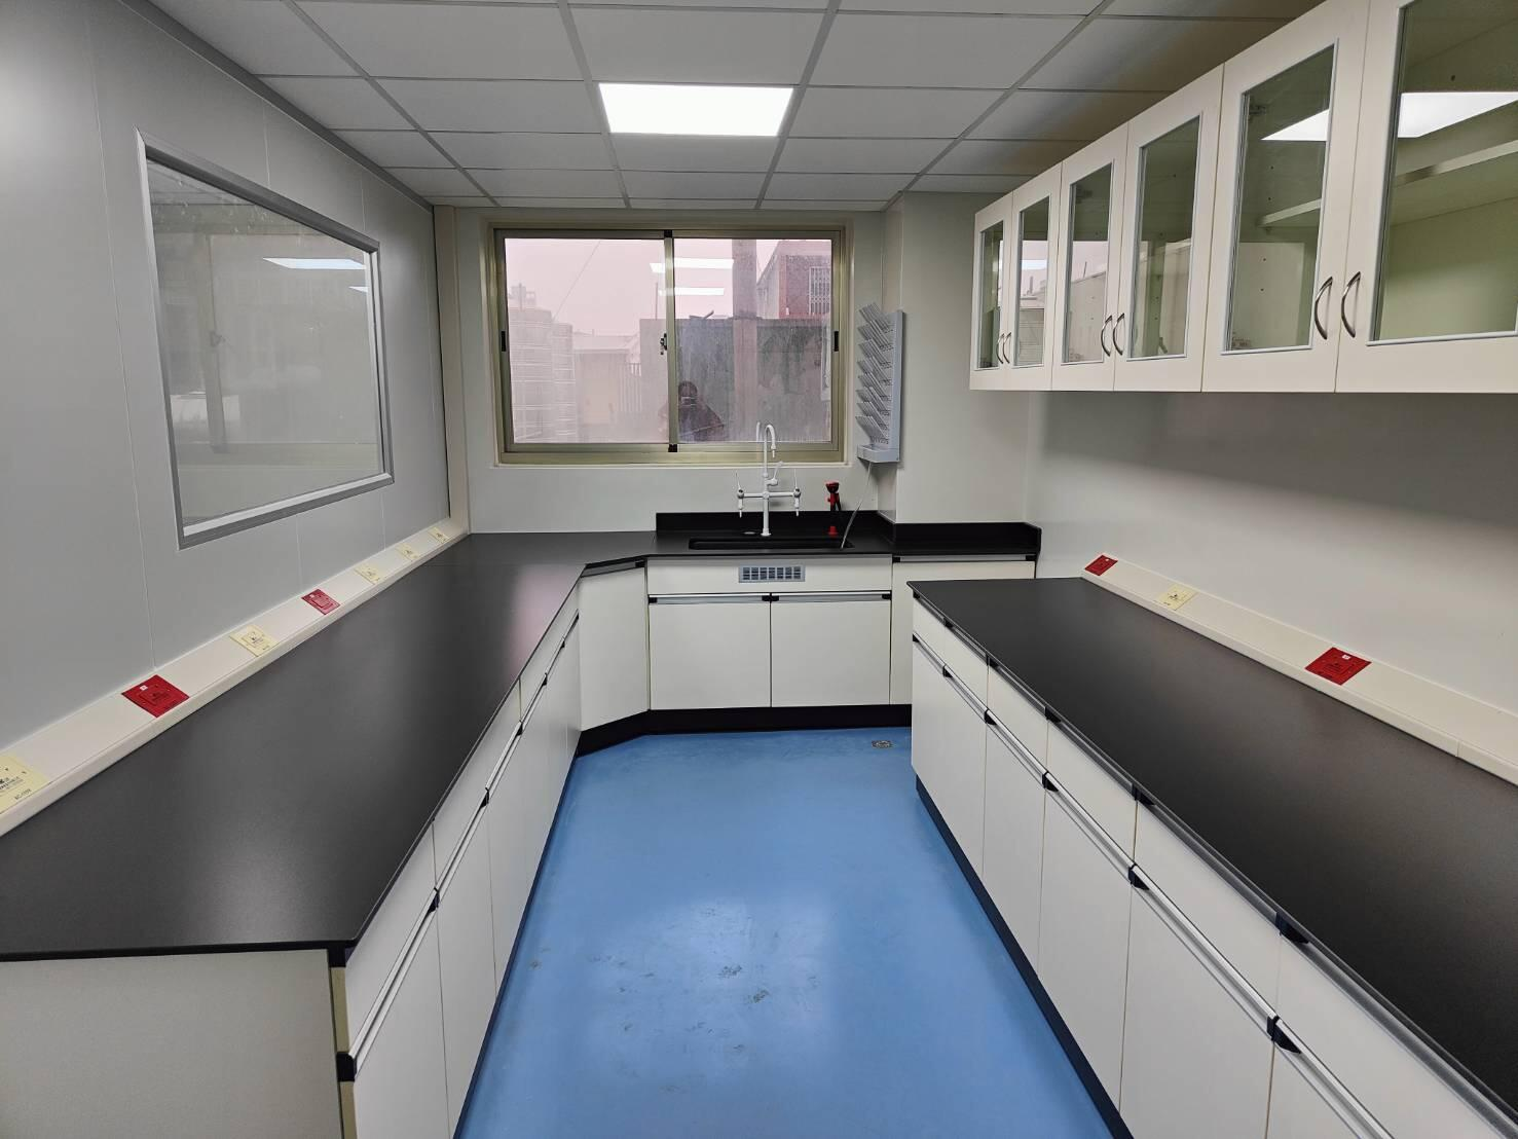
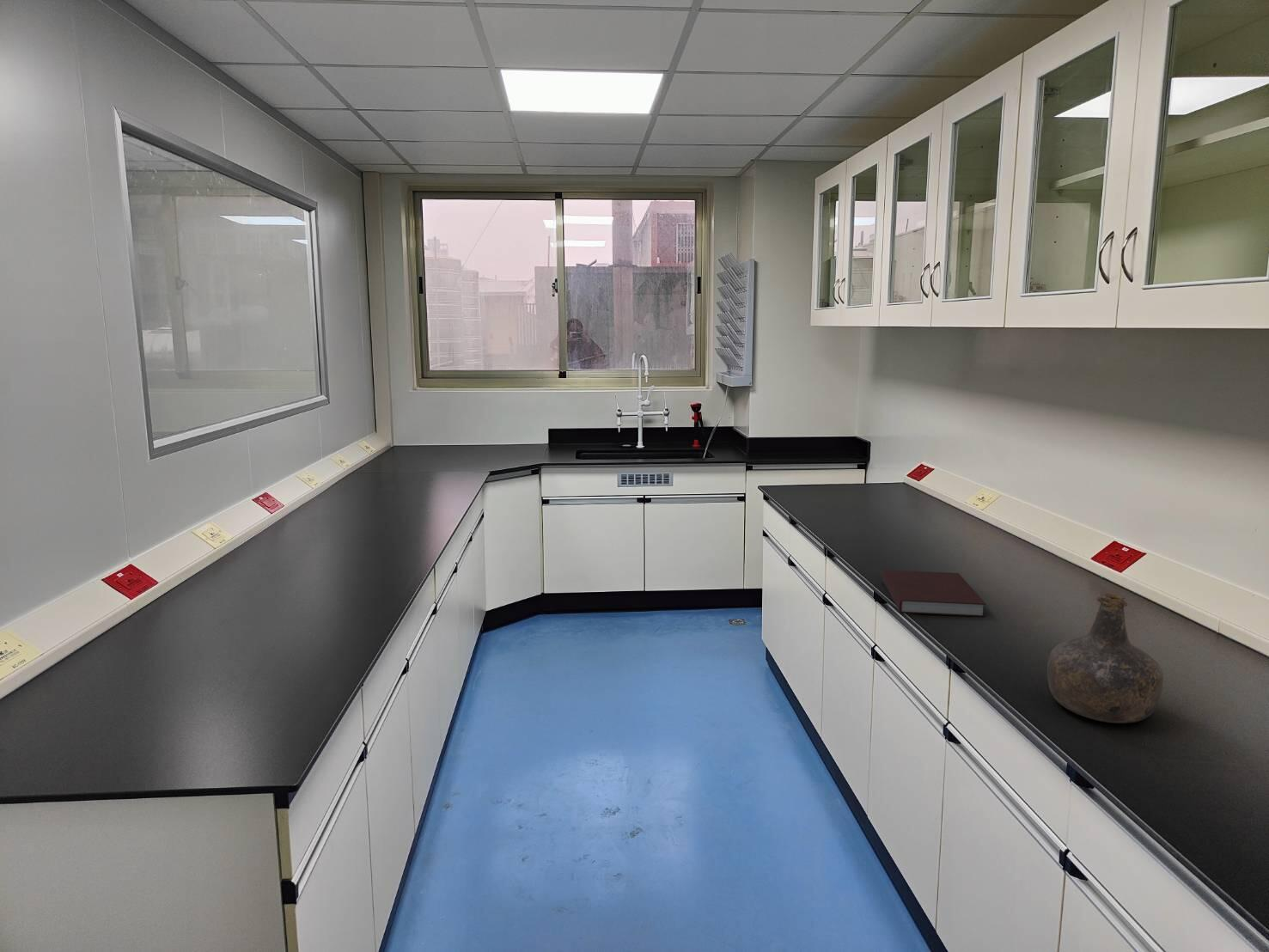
+ bottle [1046,593,1164,724]
+ notebook [882,569,987,618]
